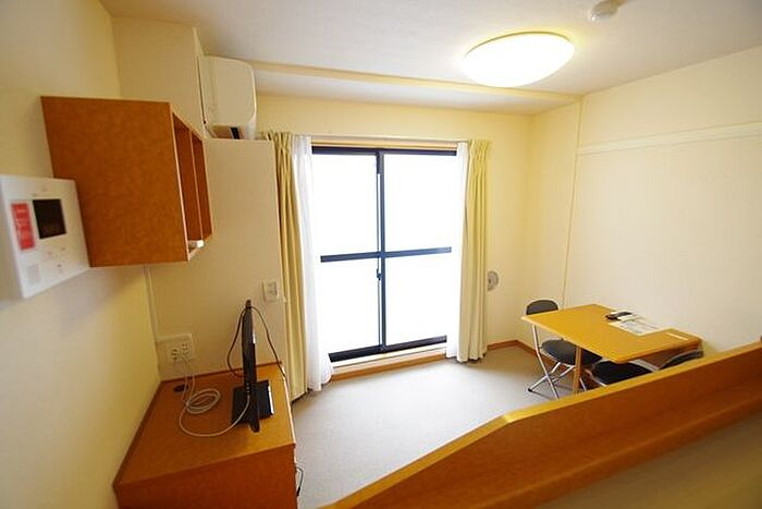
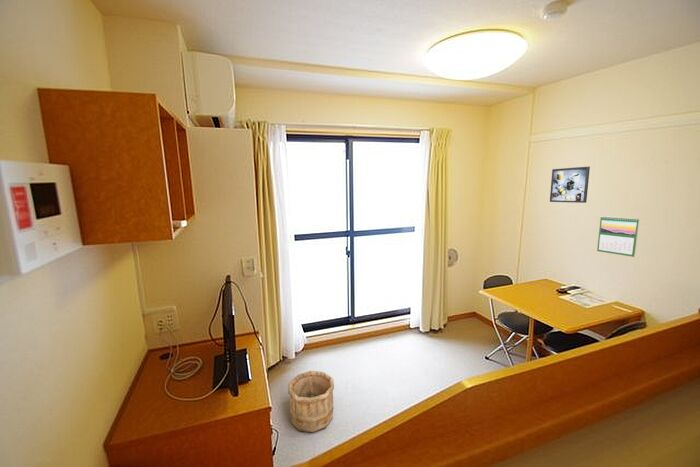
+ wooden bucket [287,370,335,433]
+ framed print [549,166,591,204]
+ calendar [596,215,640,258]
